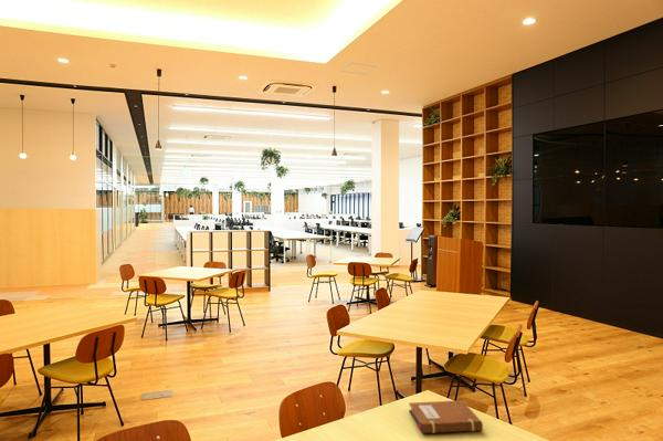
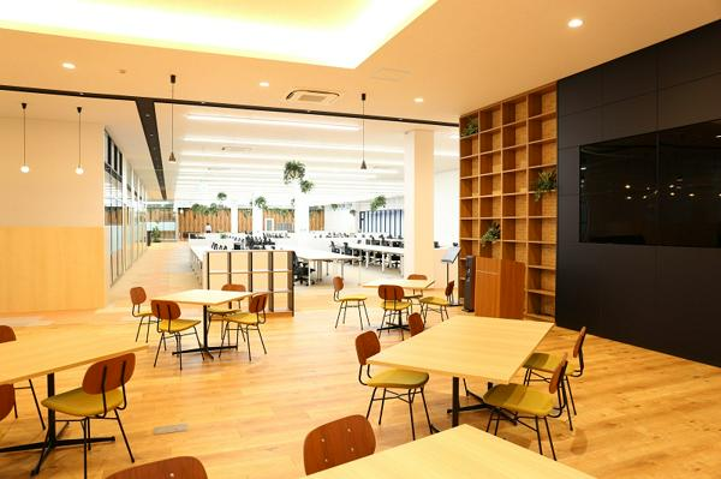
- notebook [408,399,484,434]
